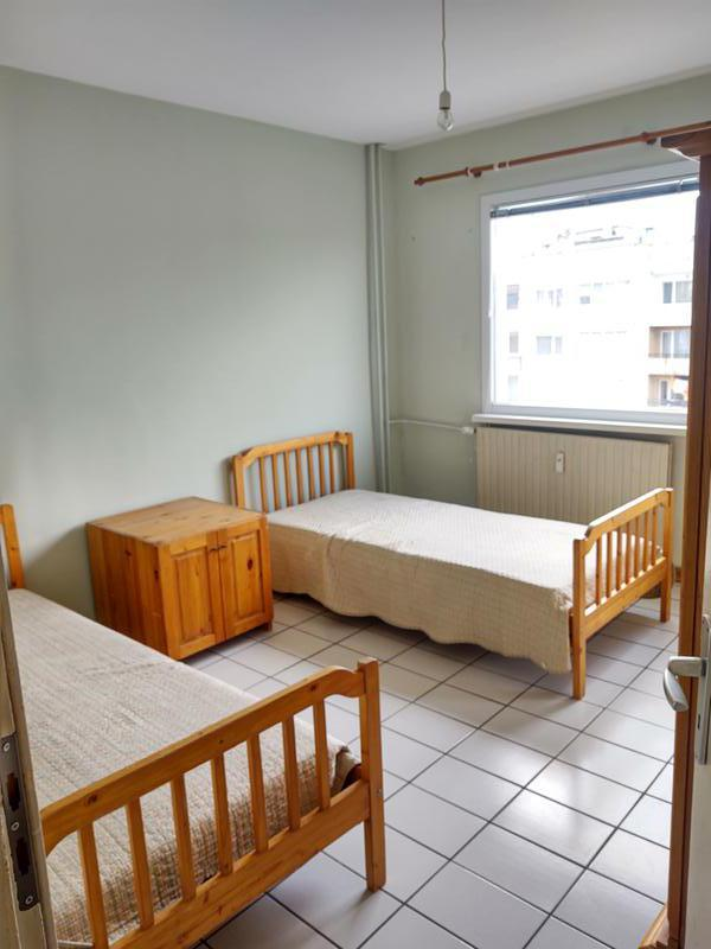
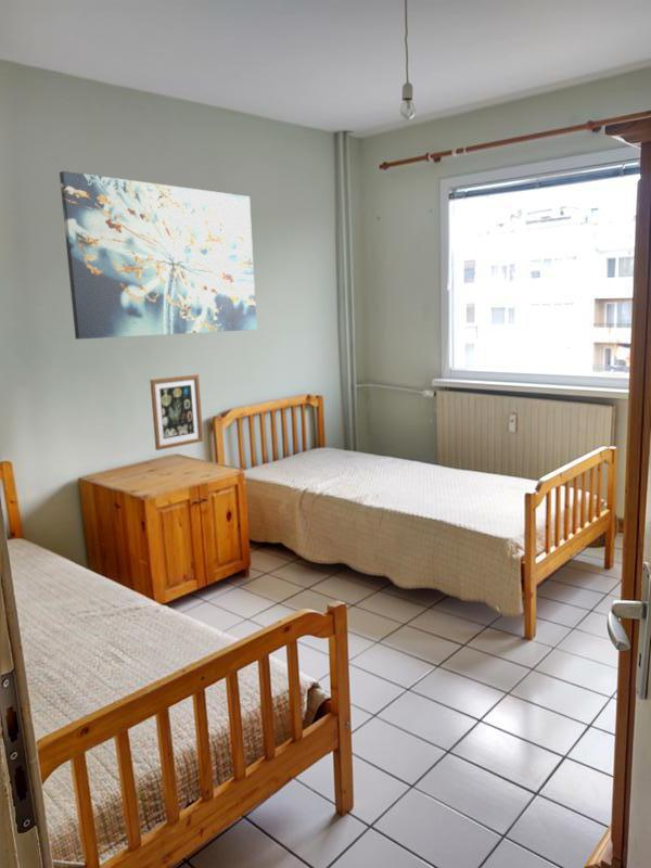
+ wall art [149,373,204,451]
+ wall art [59,170,258,340]
